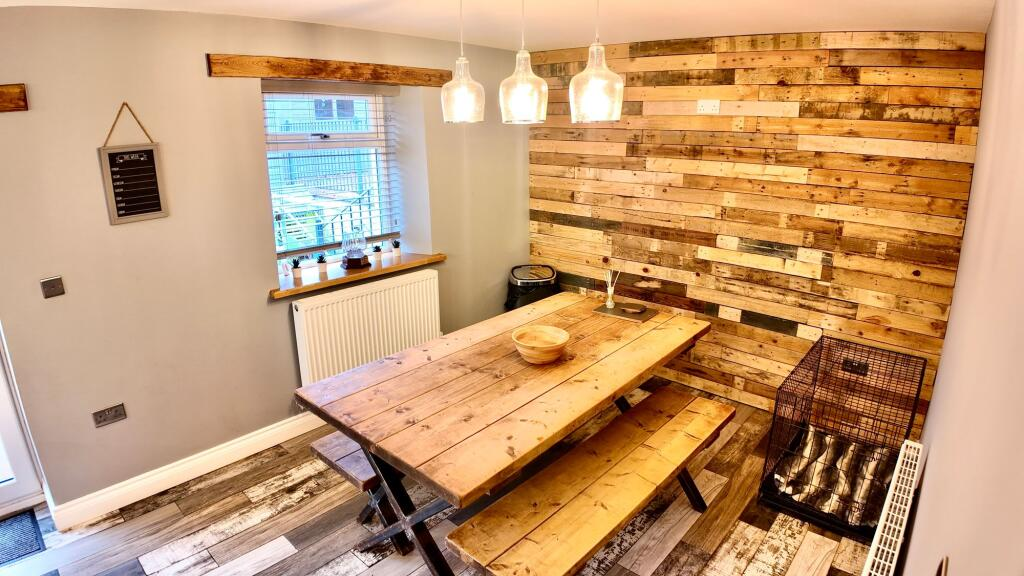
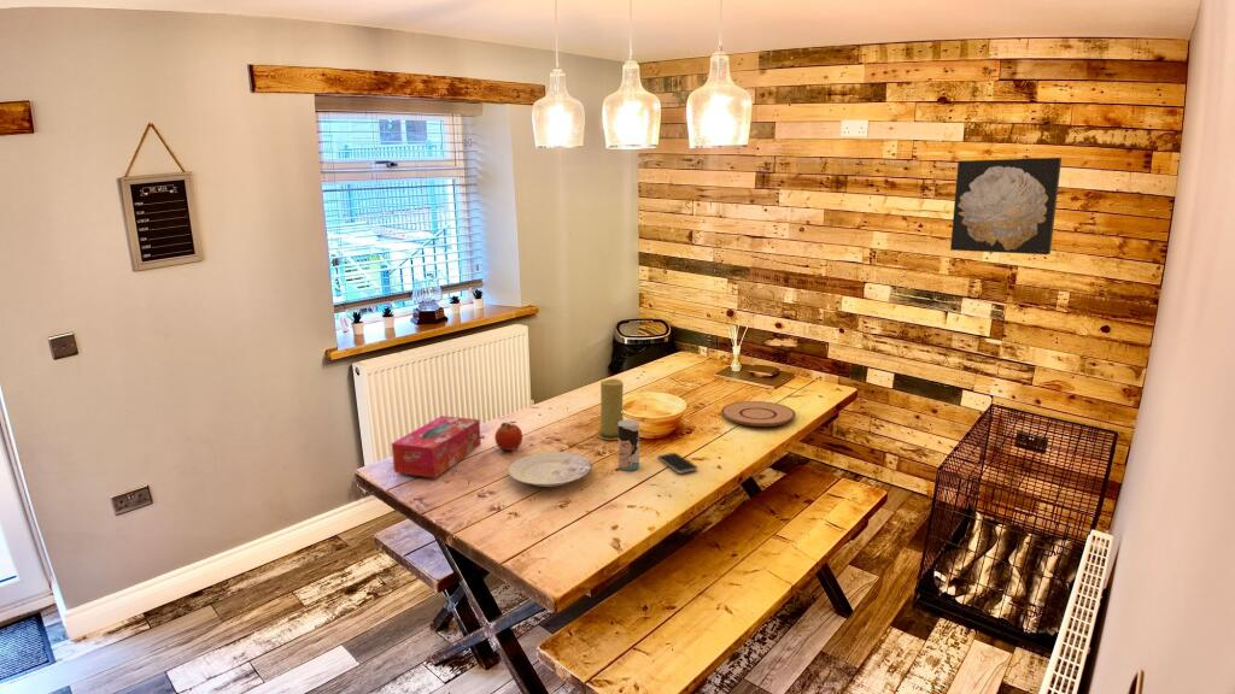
+ tissue box [391,414,482,480]
+ fruit [493,422,523,452]
+ smartphone [656,452,698,475]
+ plate [720,400,796,428]
+ wall art [949,157,1063,255]
+ candle [595,378,625,441]
+ plate [507,451,593,488]
+ cup [618,418,640,471]
